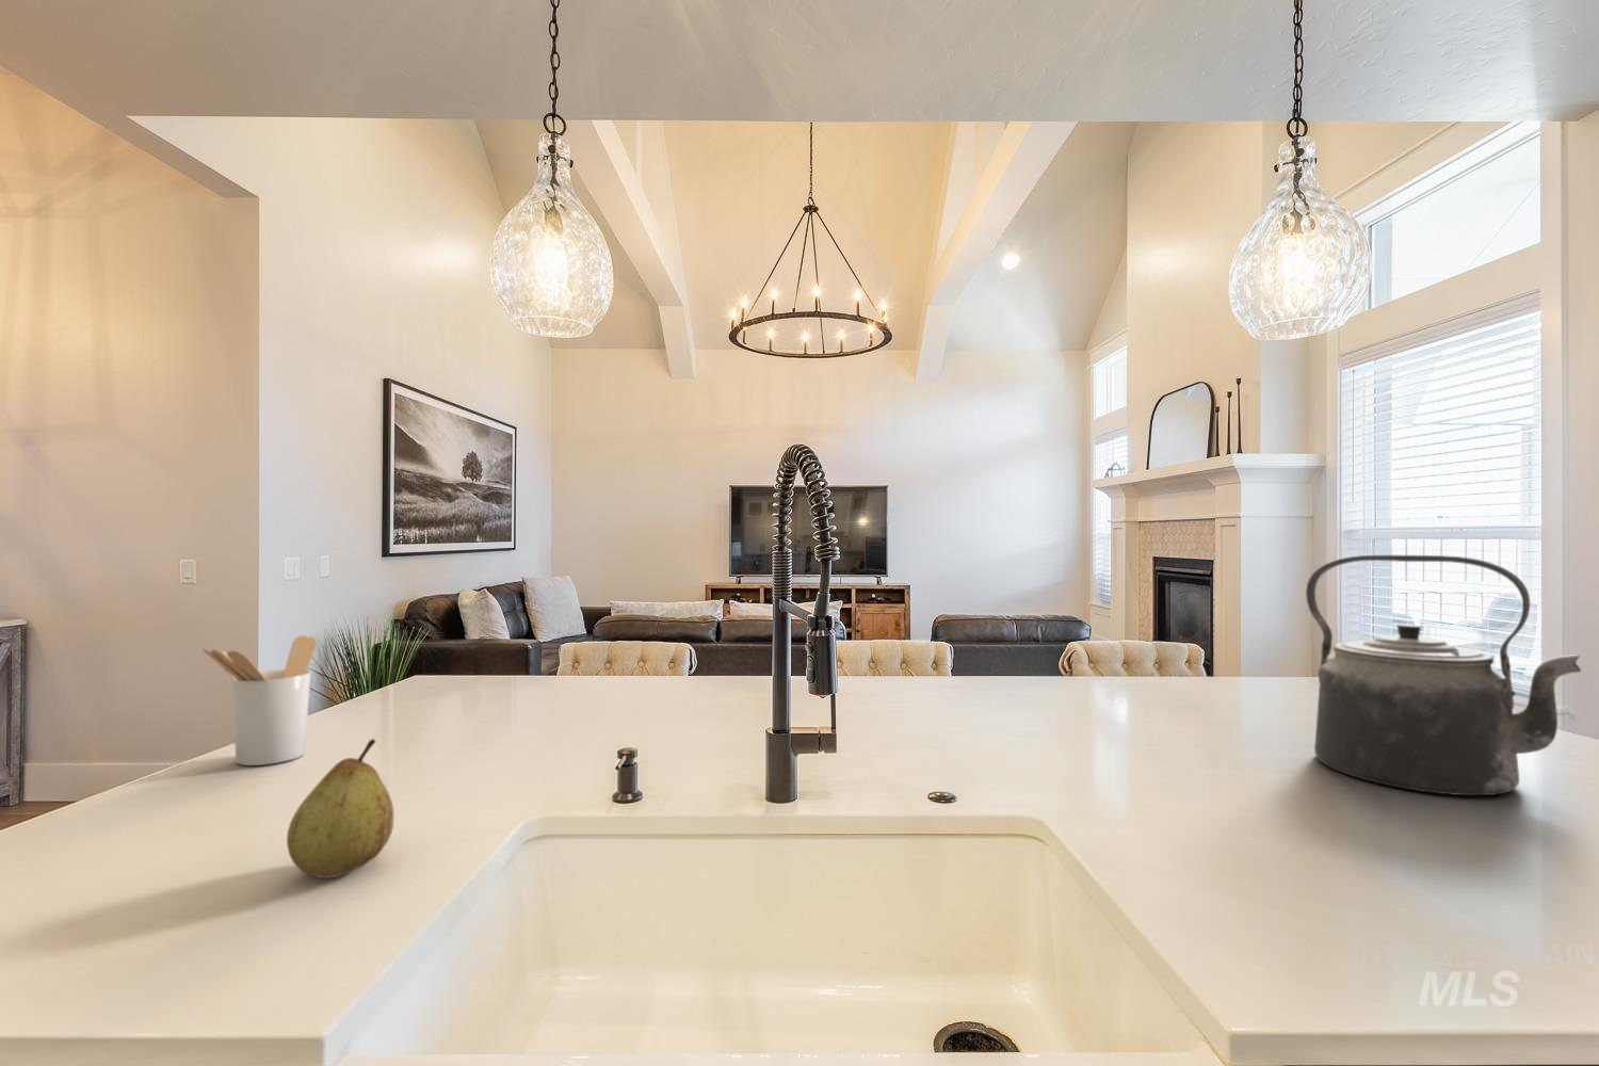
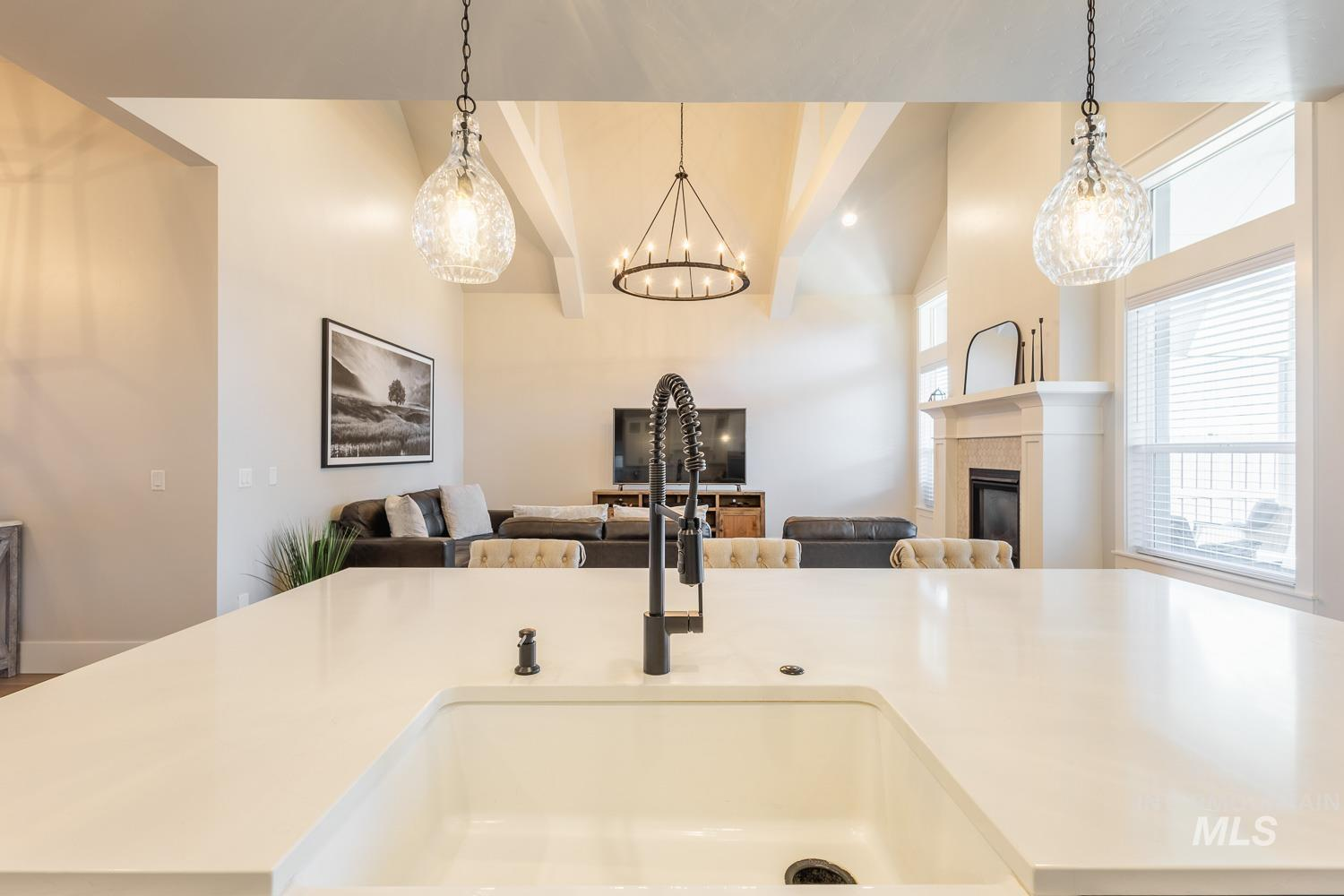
- kettle [1305,554,1582,796]
- fruit [286,738,395,879]
- utensil holder [201,634,318,766]
